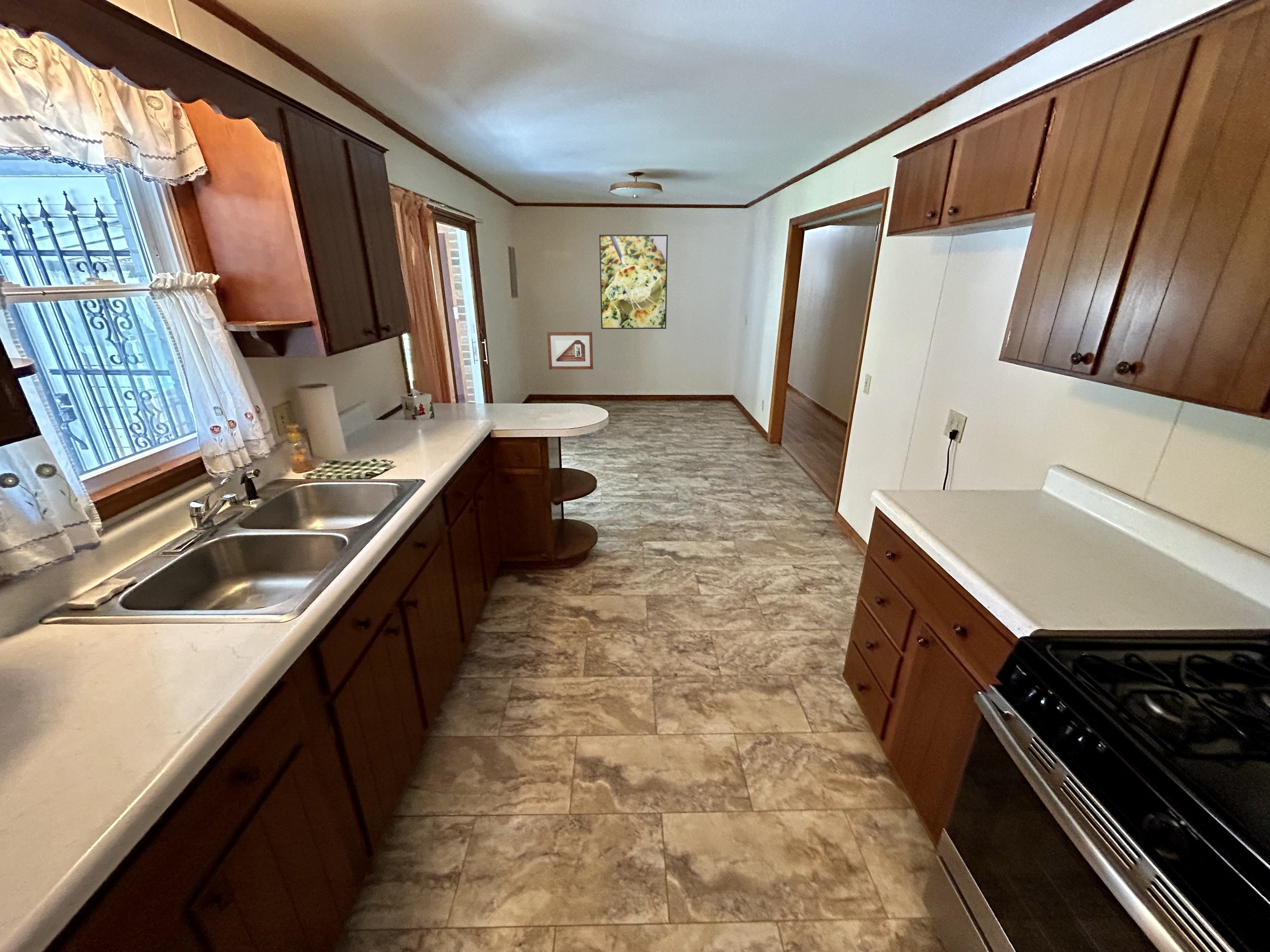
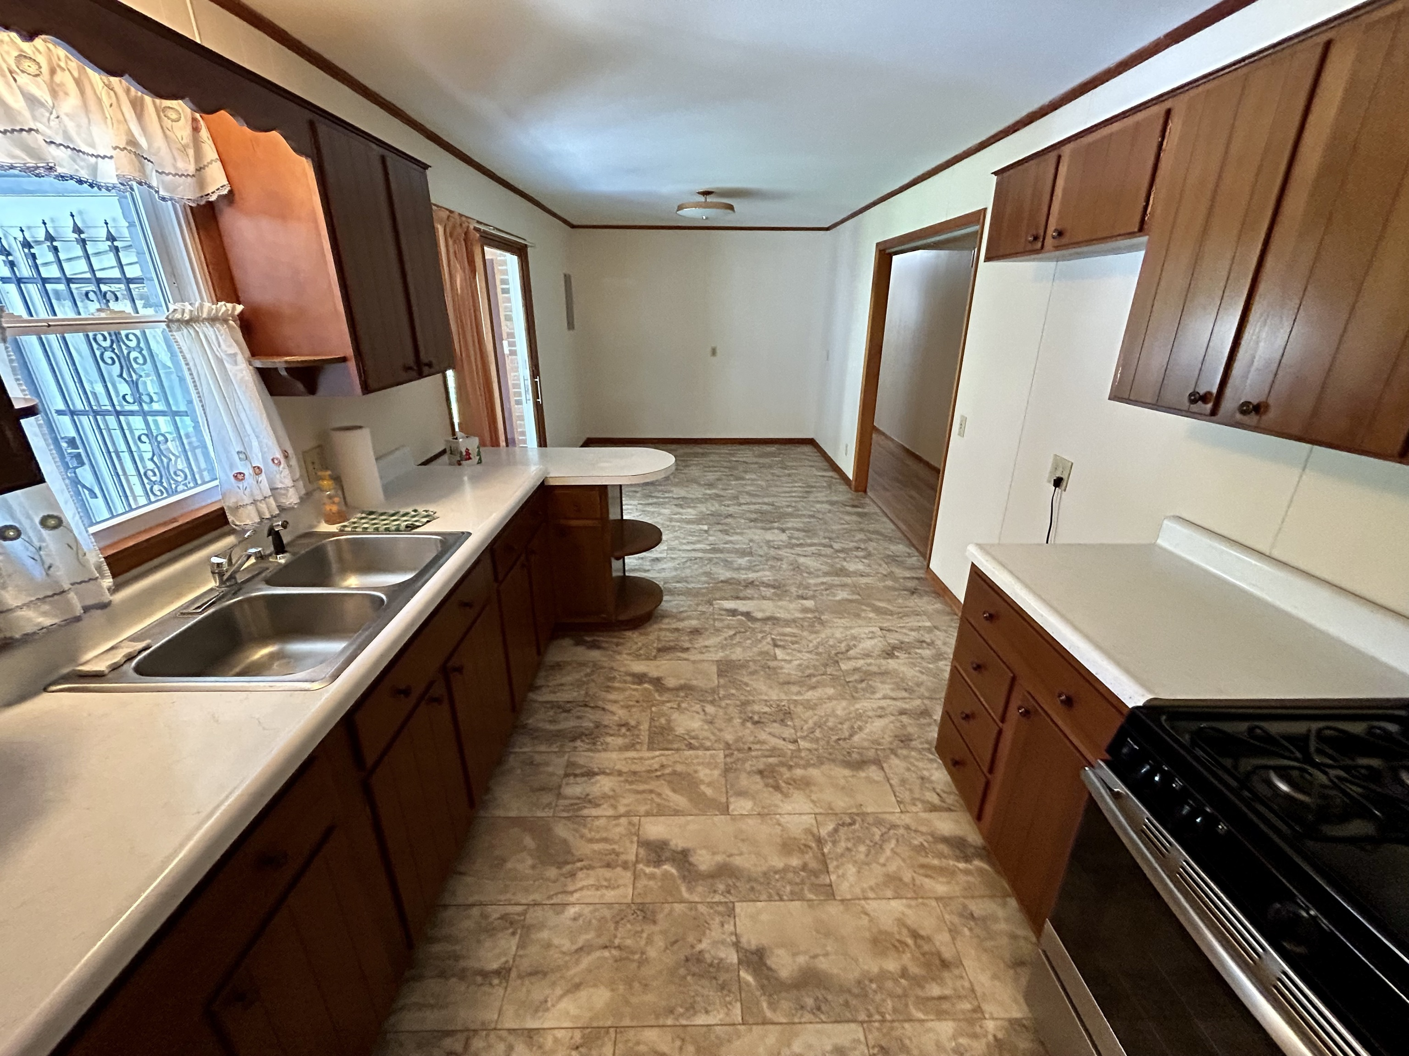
- picture frame [547,331,594,370]
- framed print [599,234,668,329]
